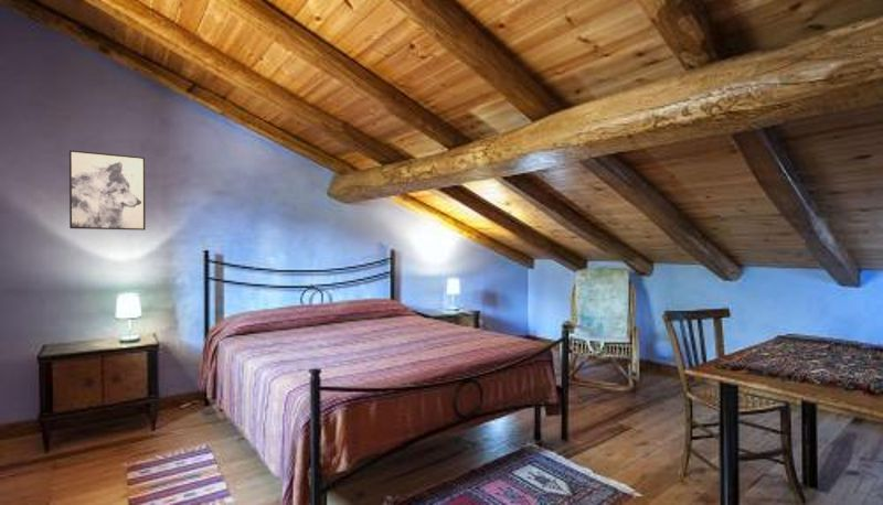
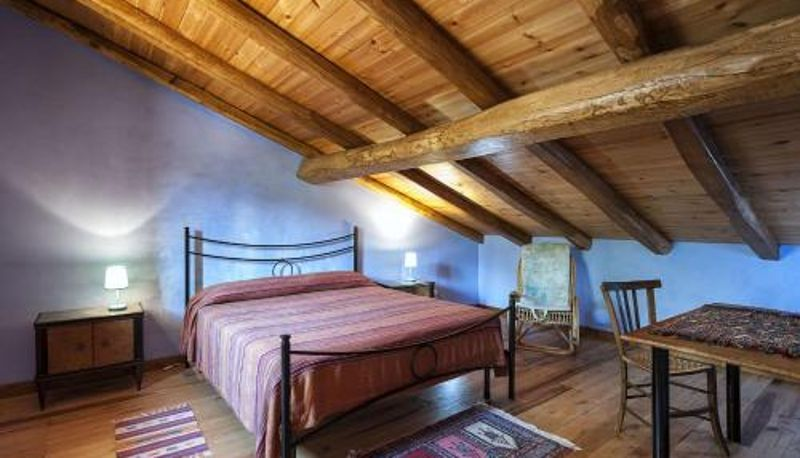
- wall art [68,149,147,232]
